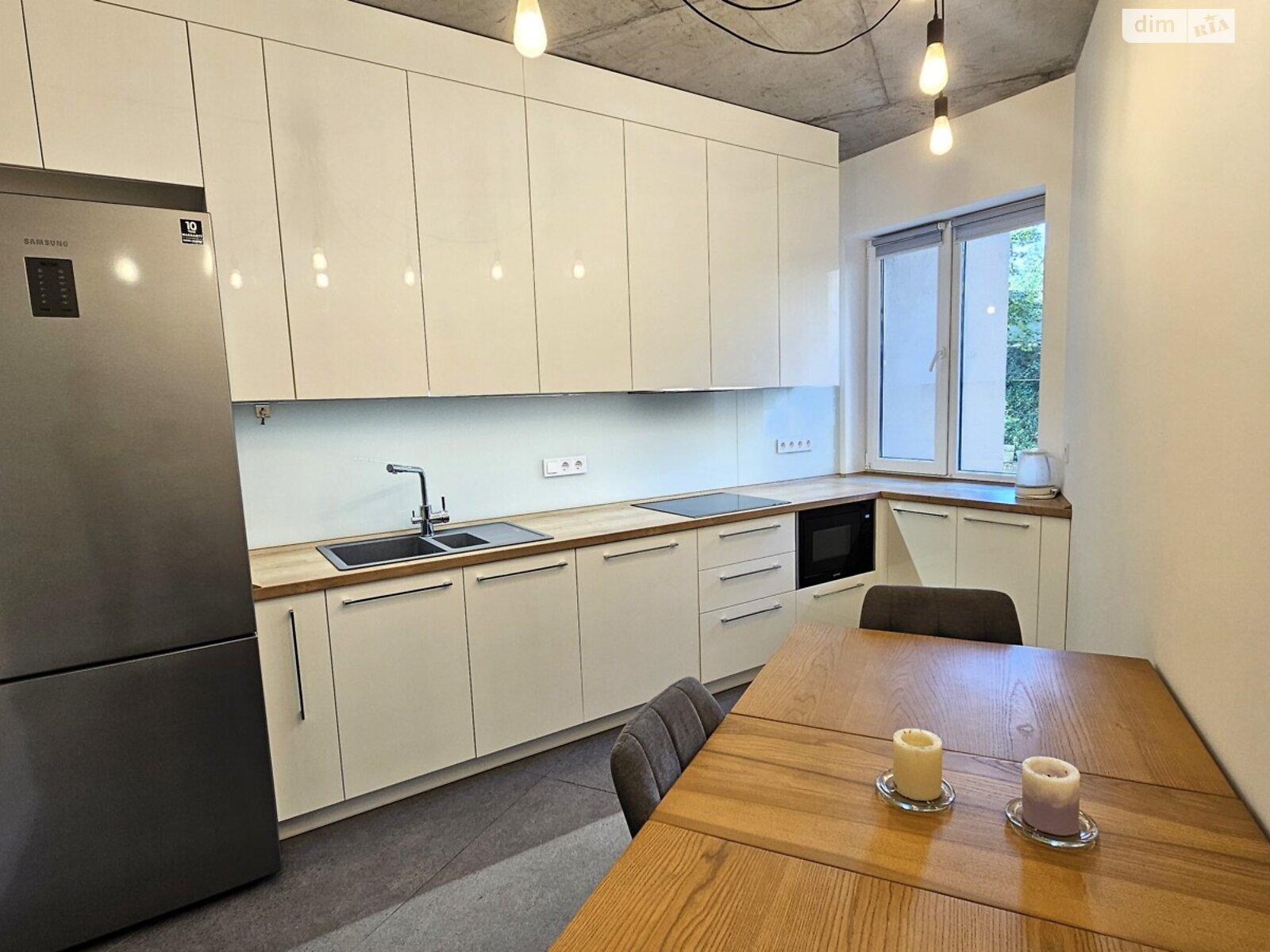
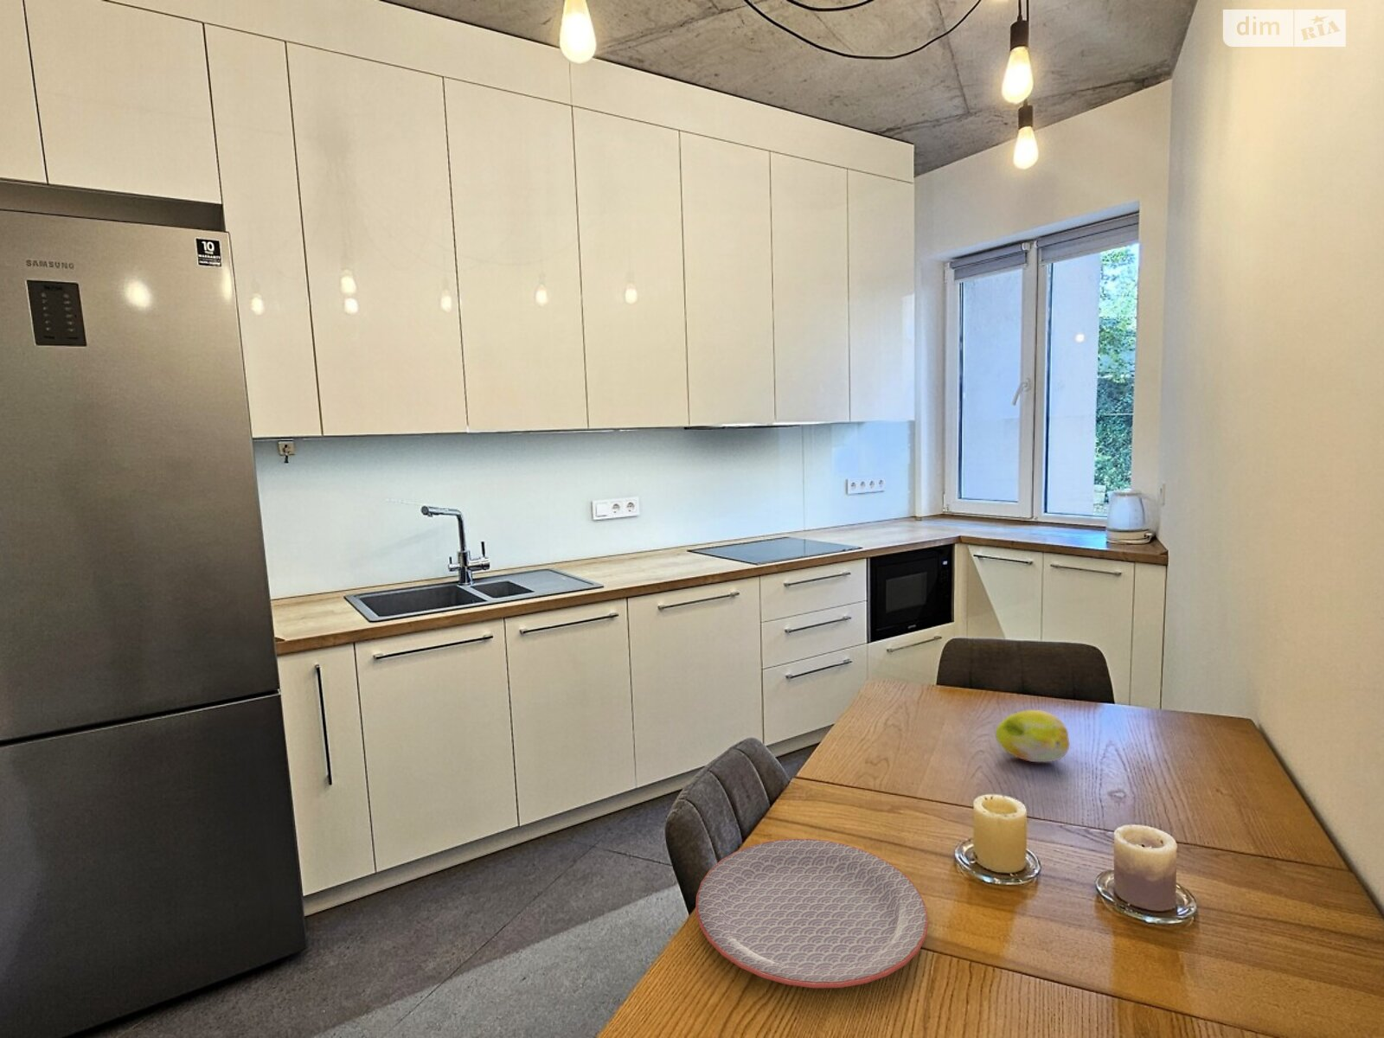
+ fruit [995,710,1071,764]
+ plate [694,838,928,989]
